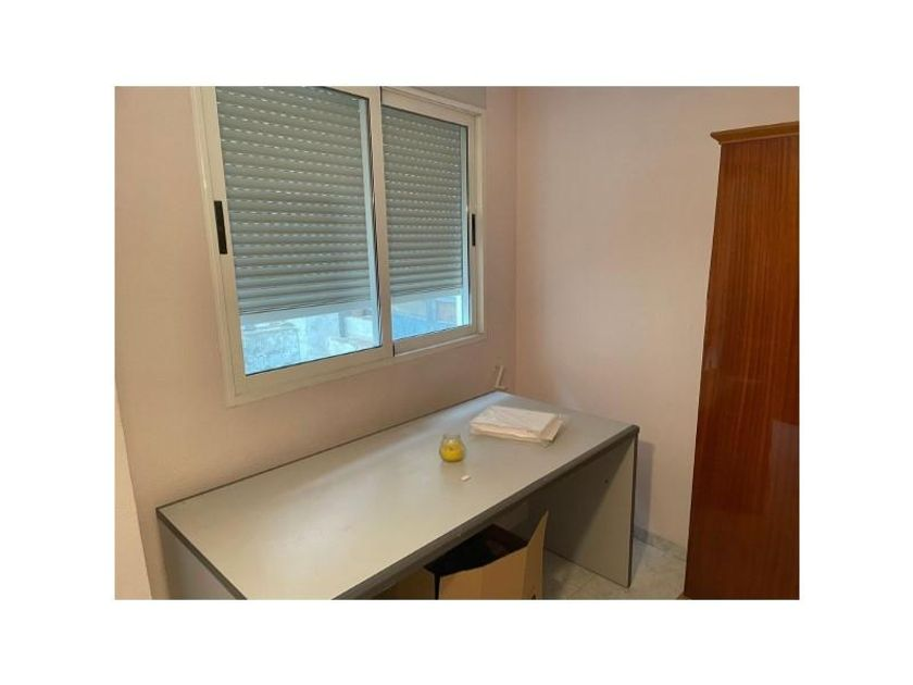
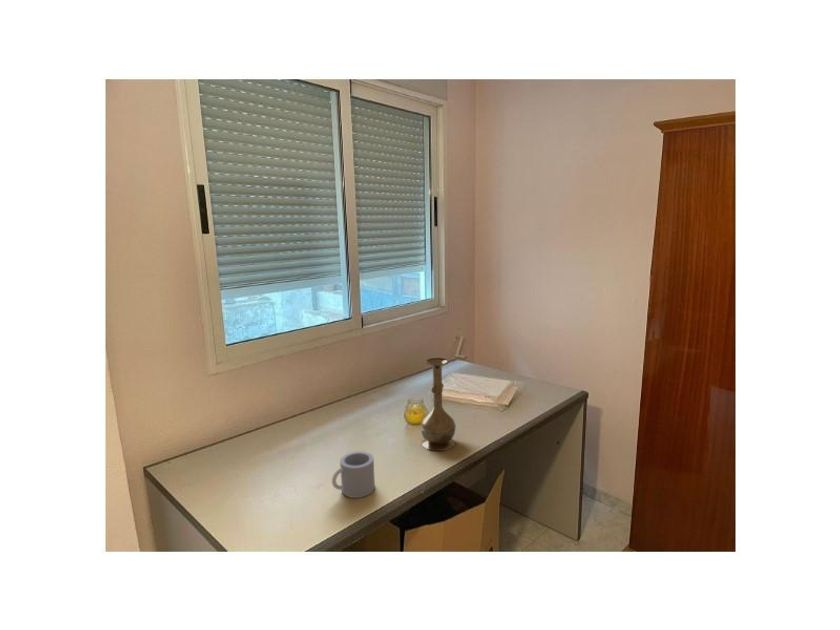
+ mug [331,450,376,499]
+ vase [420,357,457,452]
